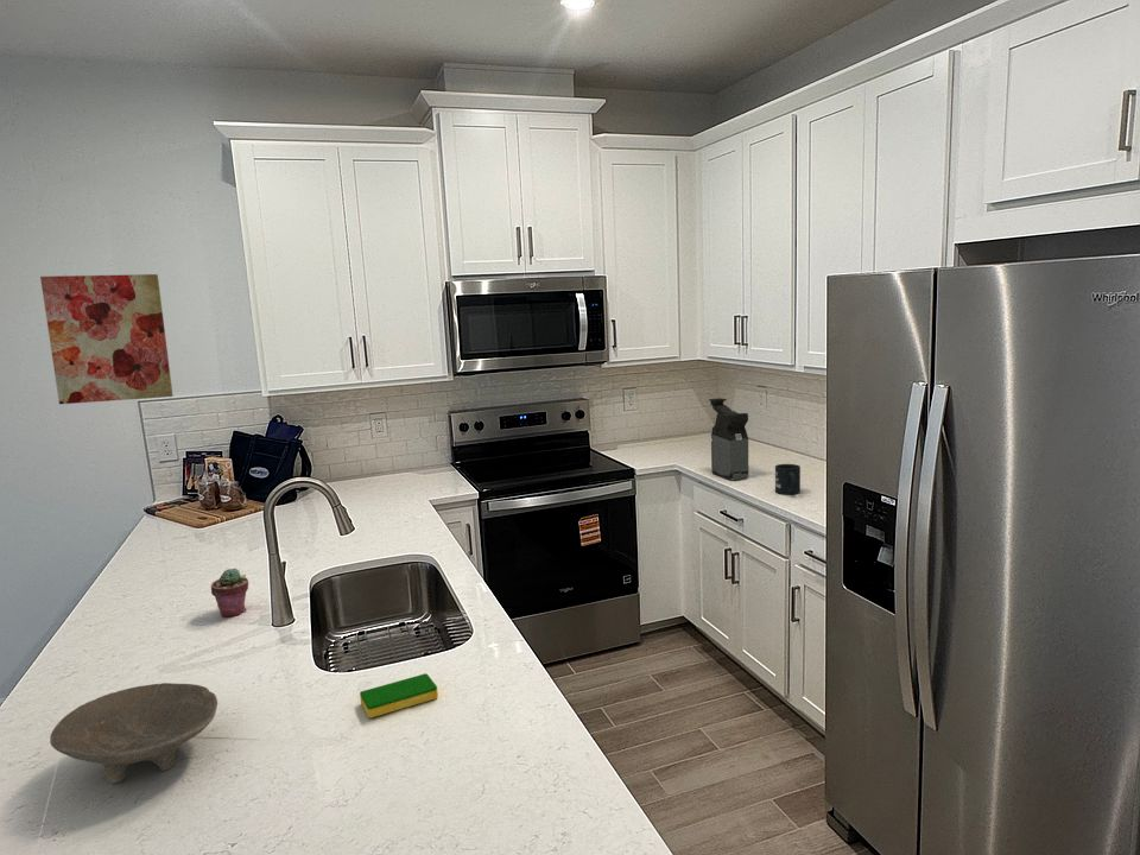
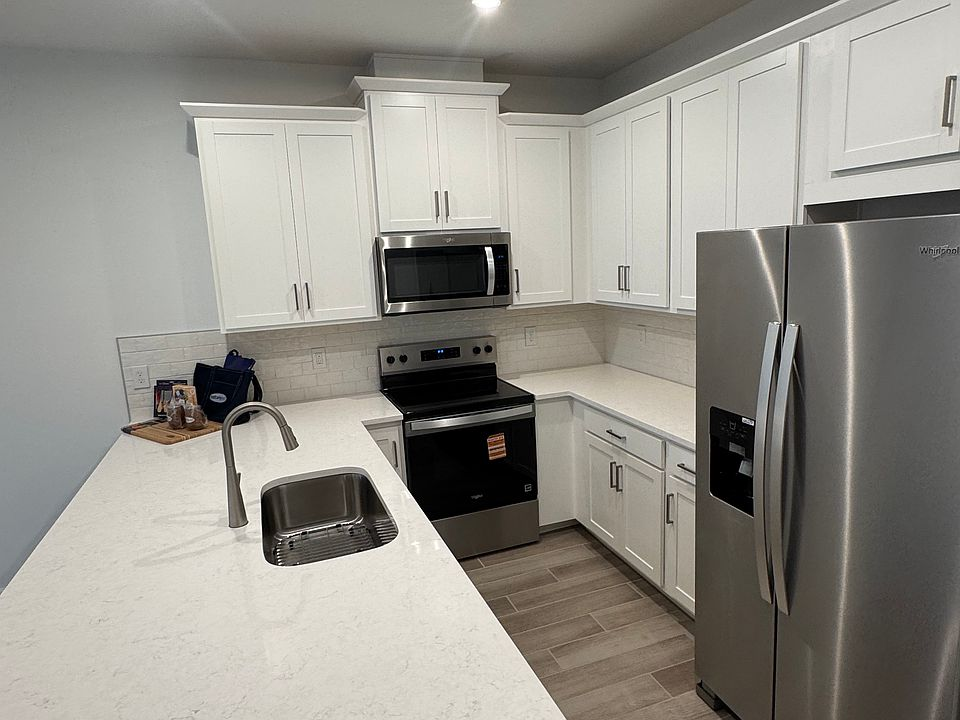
- potted succulent [210,568,249,618]
- dish sponge [359,672,439,718]
- mug [774,463,802,495]
- coffee maker [708,397,749,481]
- wall art [39,273,175,405]
- bowl [49,682,218,785]
